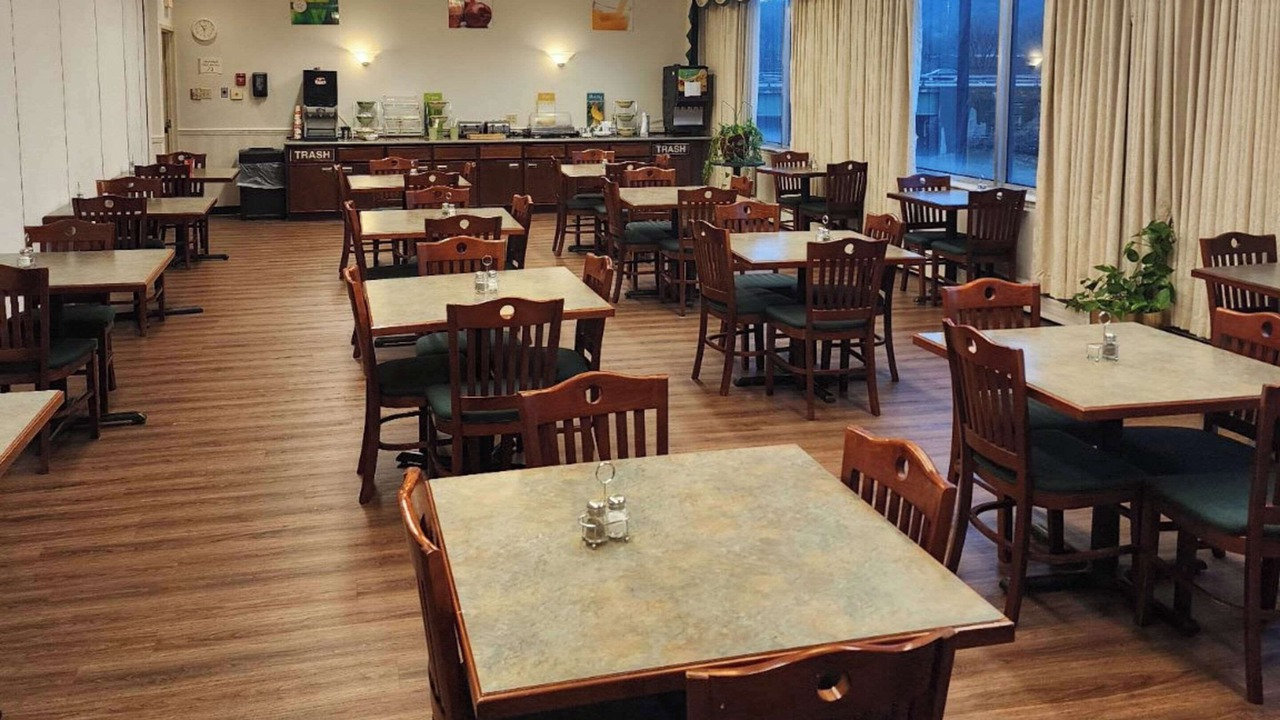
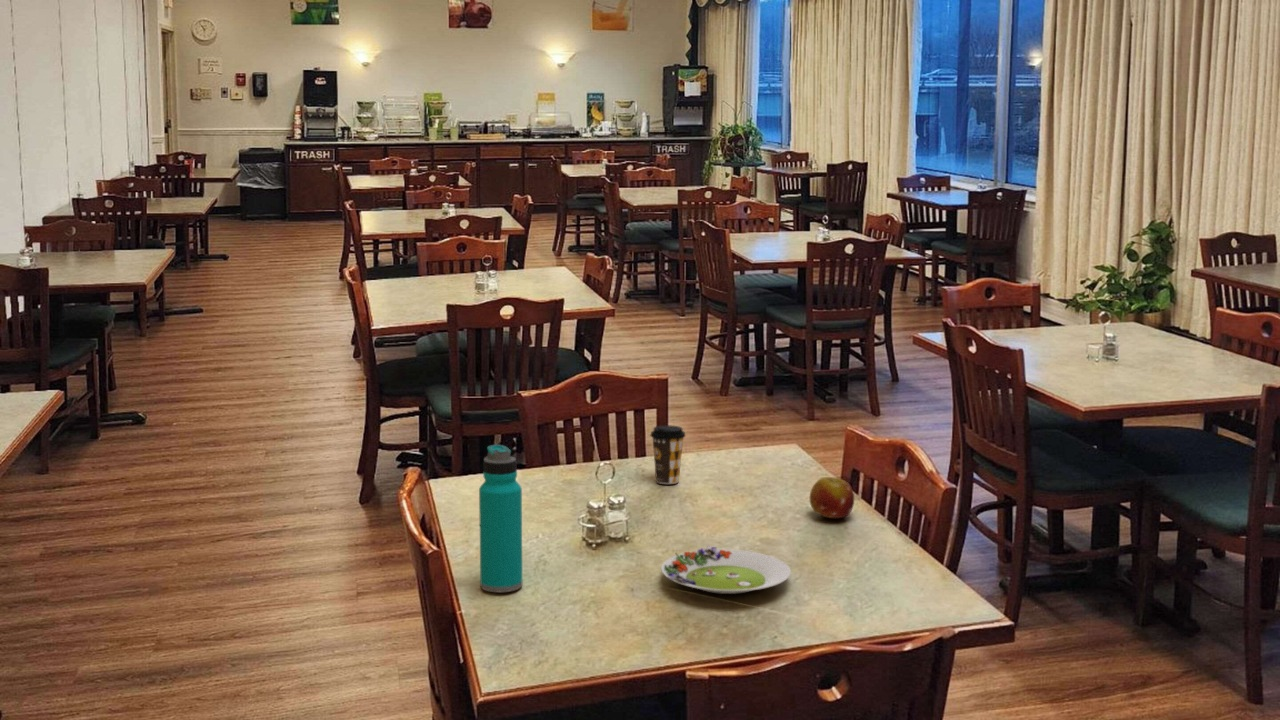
+ coffee cup [650,425,686,485]
+ salad plate [660,545,792,595]
+ fruit [809,476,855,519]
+ water bottle [478,444,523,593]
